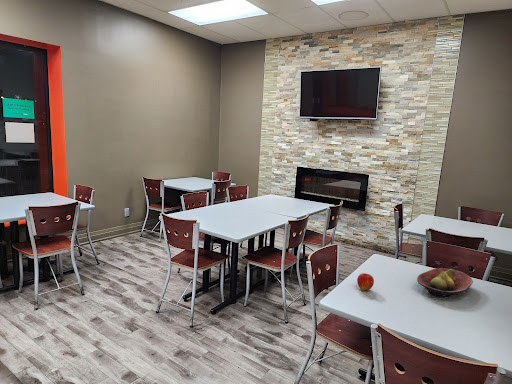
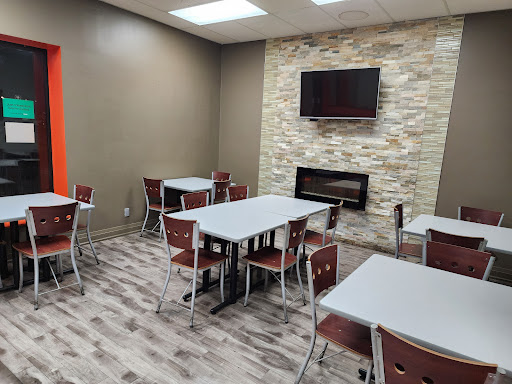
- fruit bowl [416,267,474,299]
- apple [356,272,375,291]
